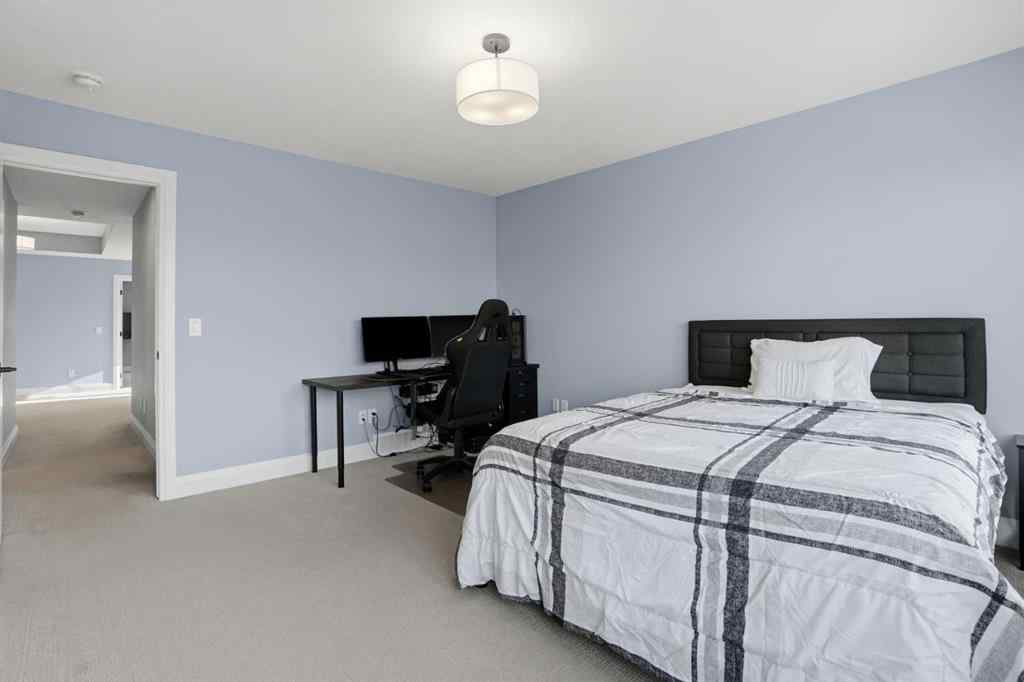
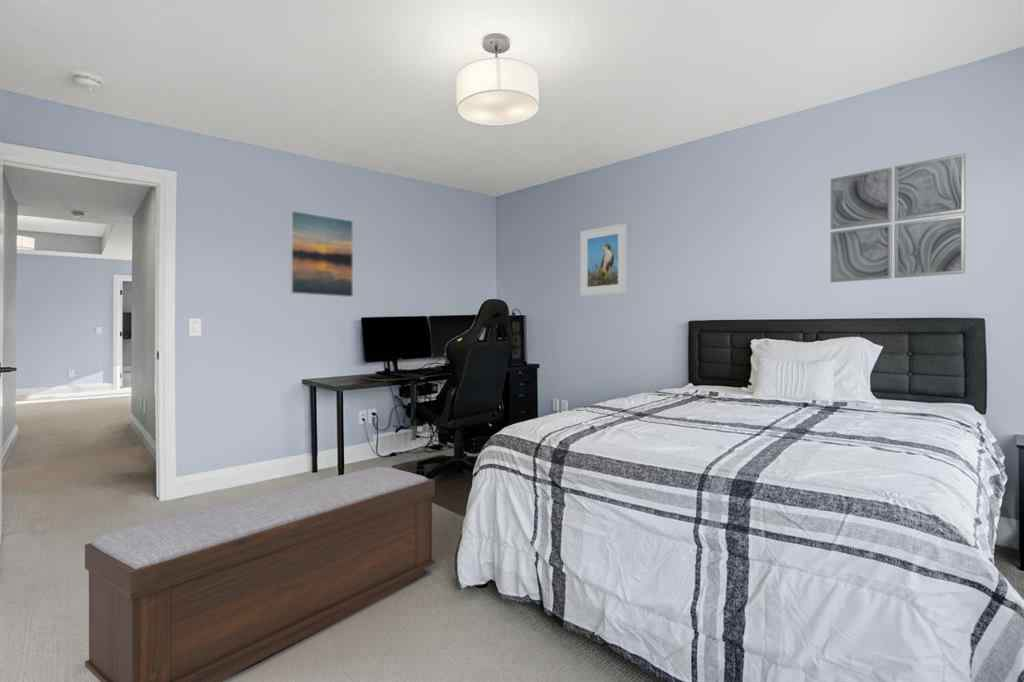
+ bench [84,466,436,682]
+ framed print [289,210,354,298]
+ wall art [830,152,966,283]
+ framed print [579,222,628,297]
